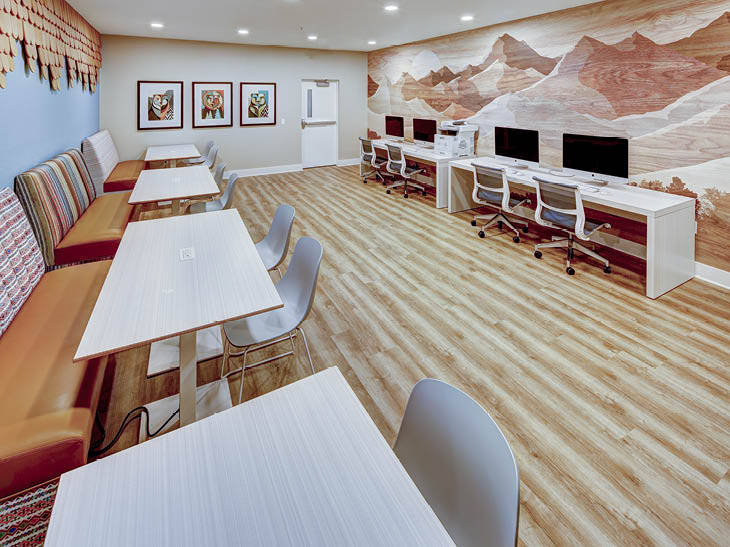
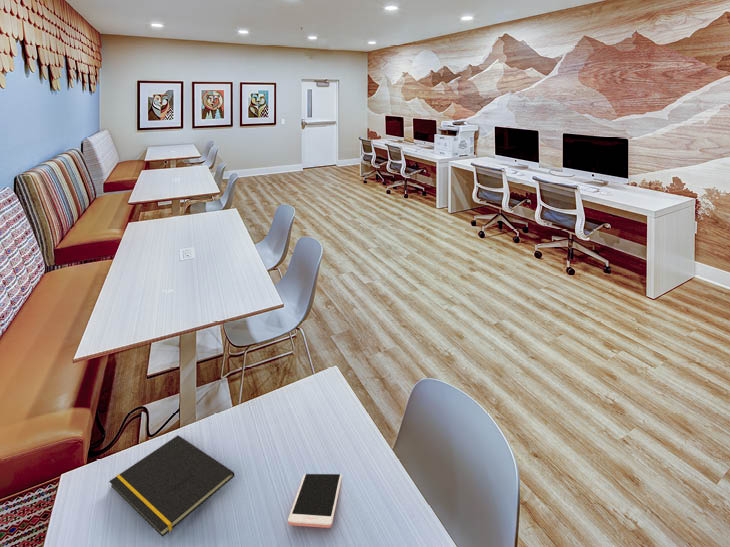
+ notepad [108,434,236,538]
+ cell phone [287,473,343,529]
